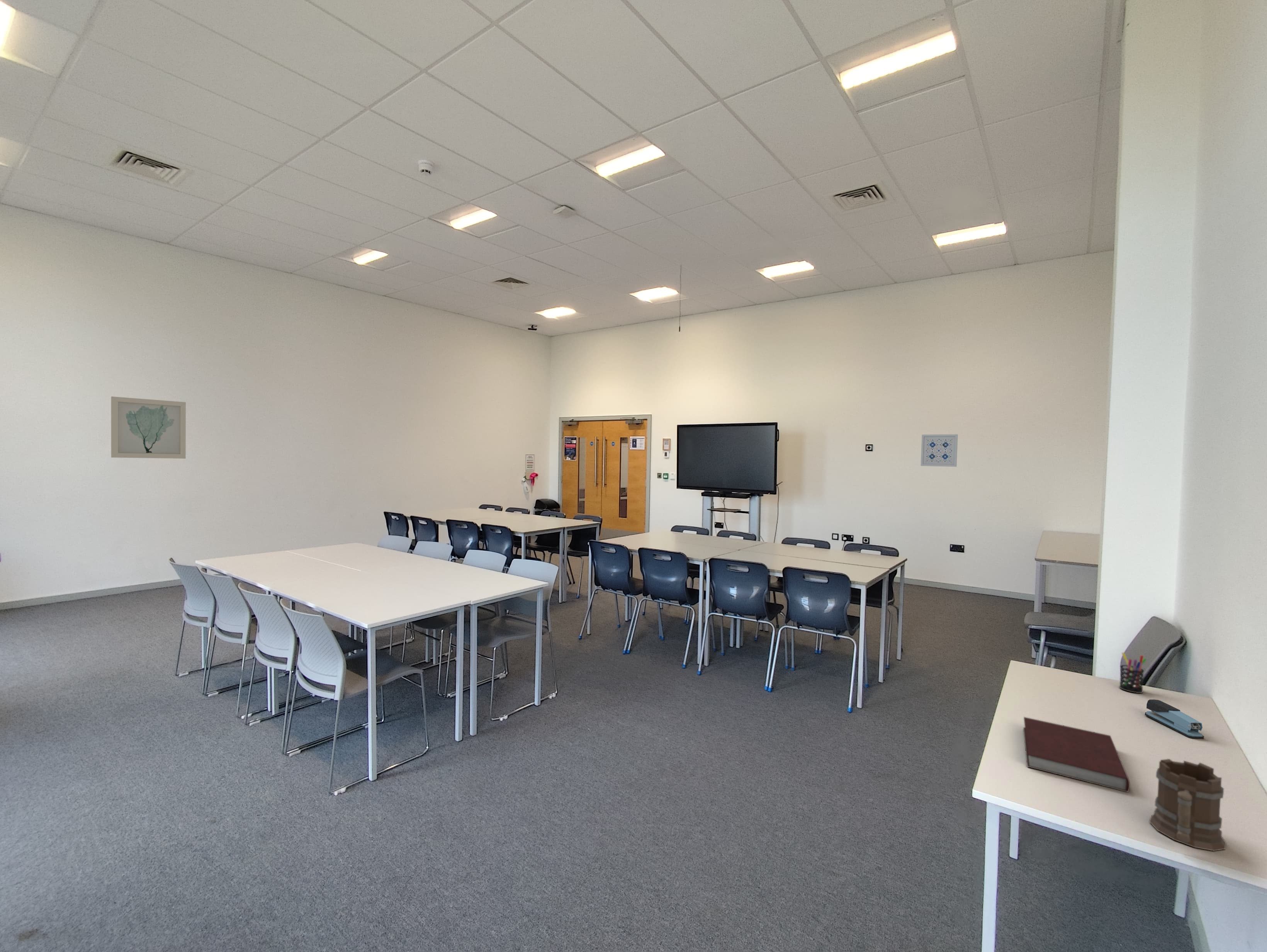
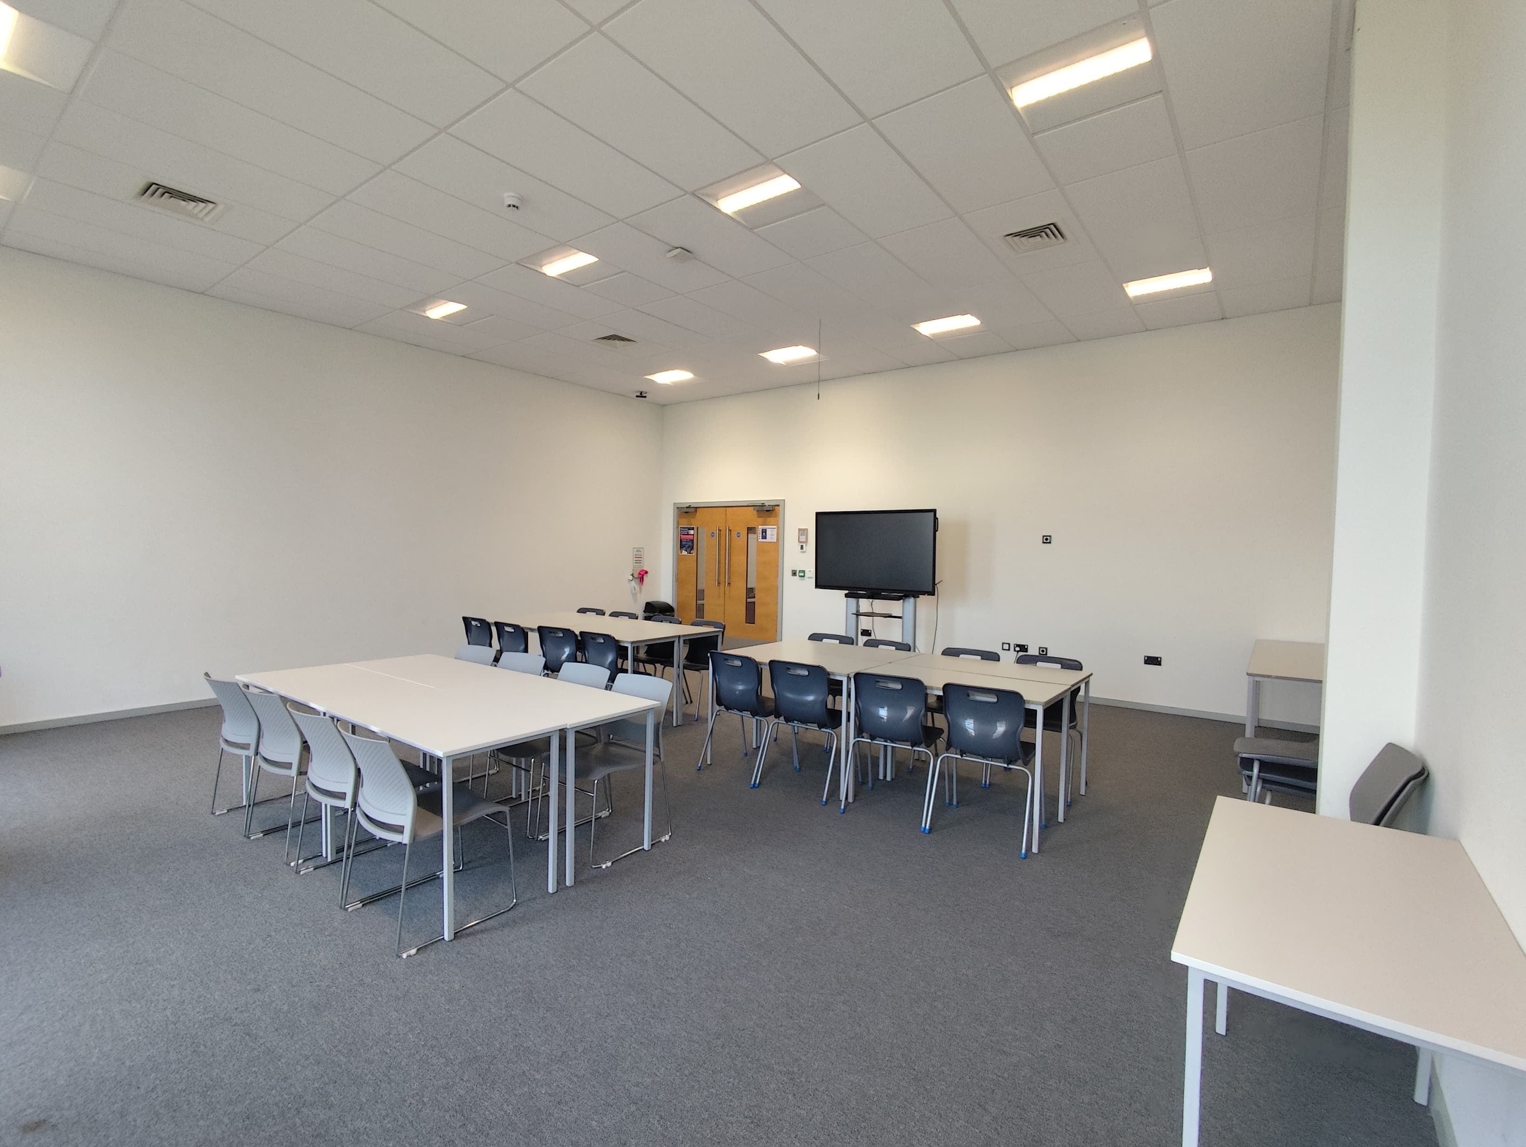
- pen holder [1119,652,1147,694]
- wall art [111,396,186,459]
- mug [1149,758,1226,852]
- stapler [1145,699,1204,739]
- notebook [1023,717,1130,793]
- wall art [920,434,958,467]
